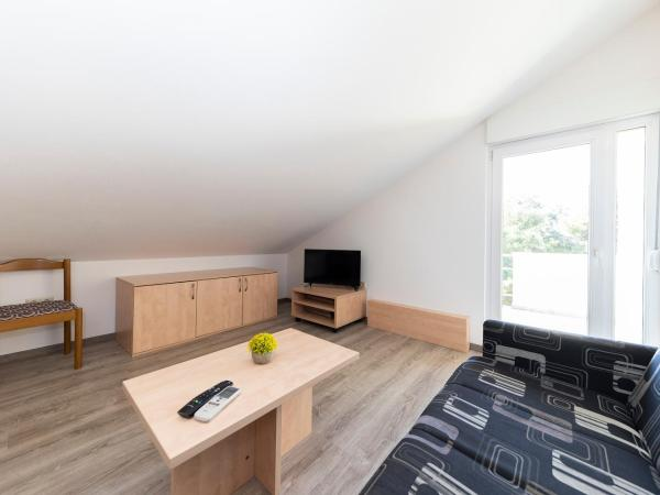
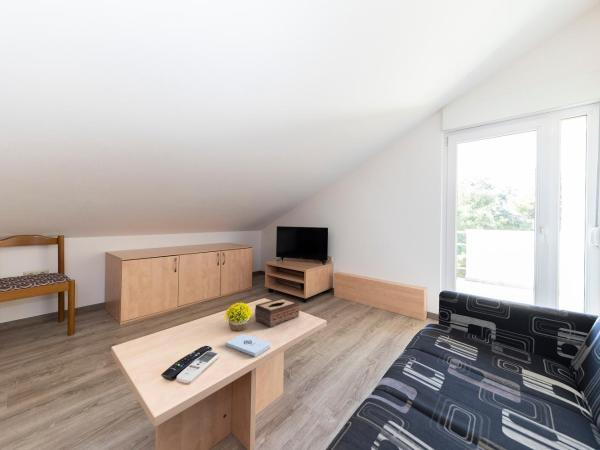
+ notepad [225,333,271,357]
+ tissue box [254,297,300,328]
